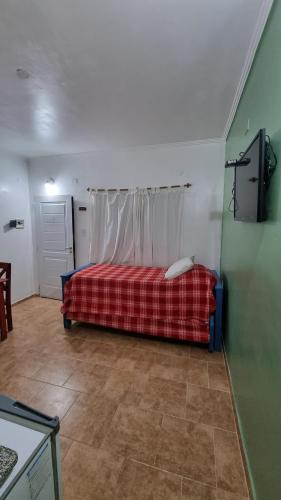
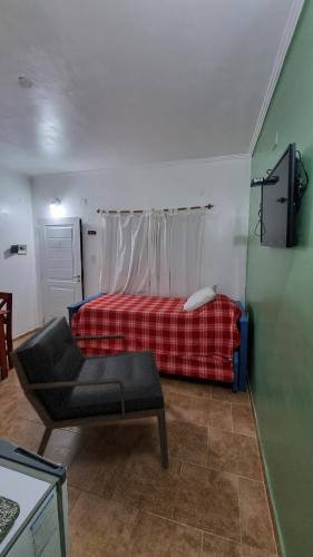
+ bench [8,315,169,469]
